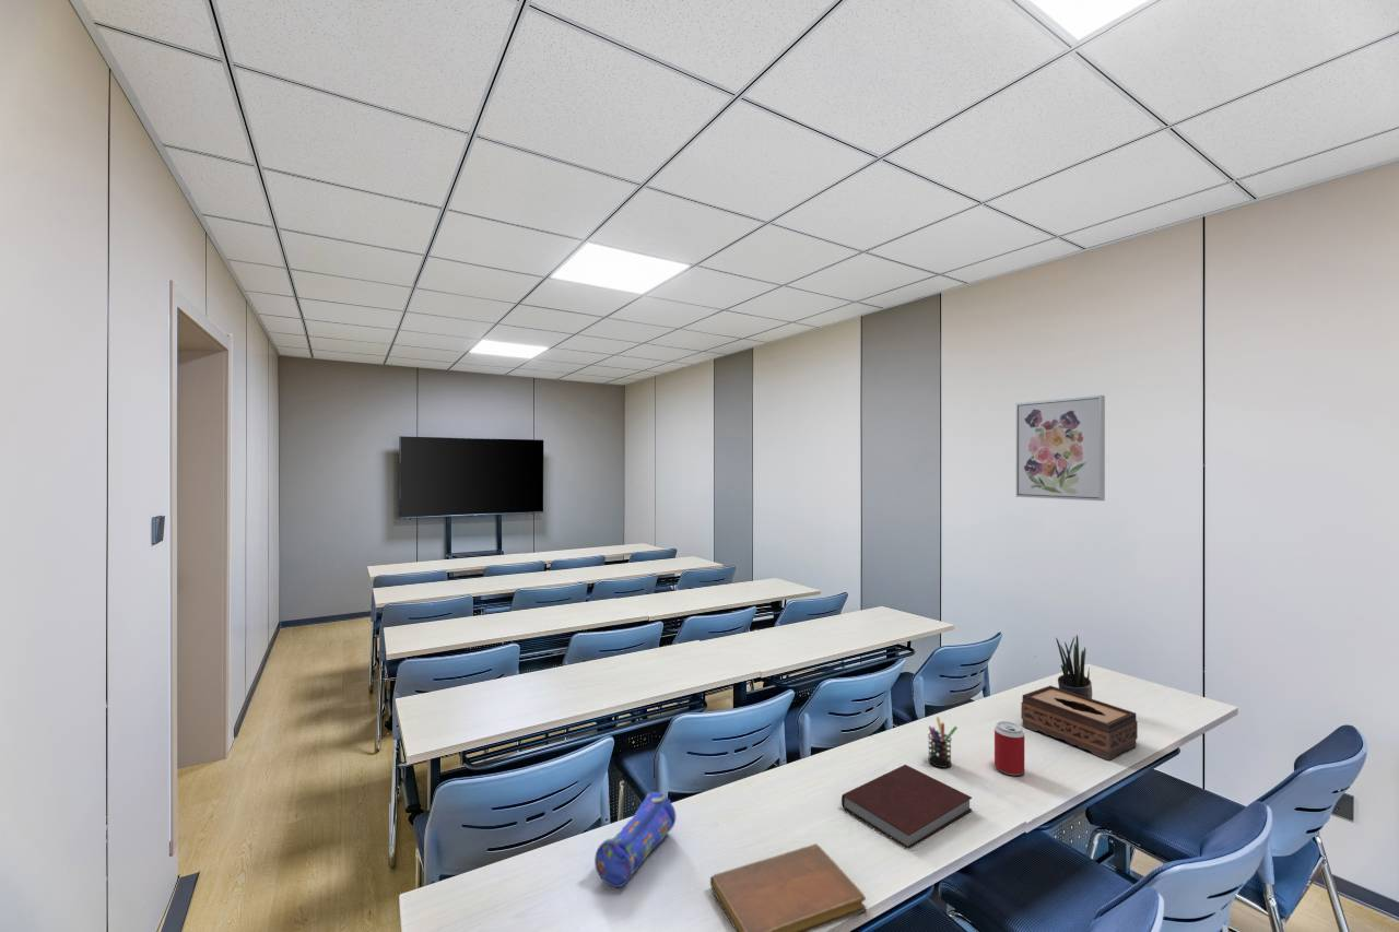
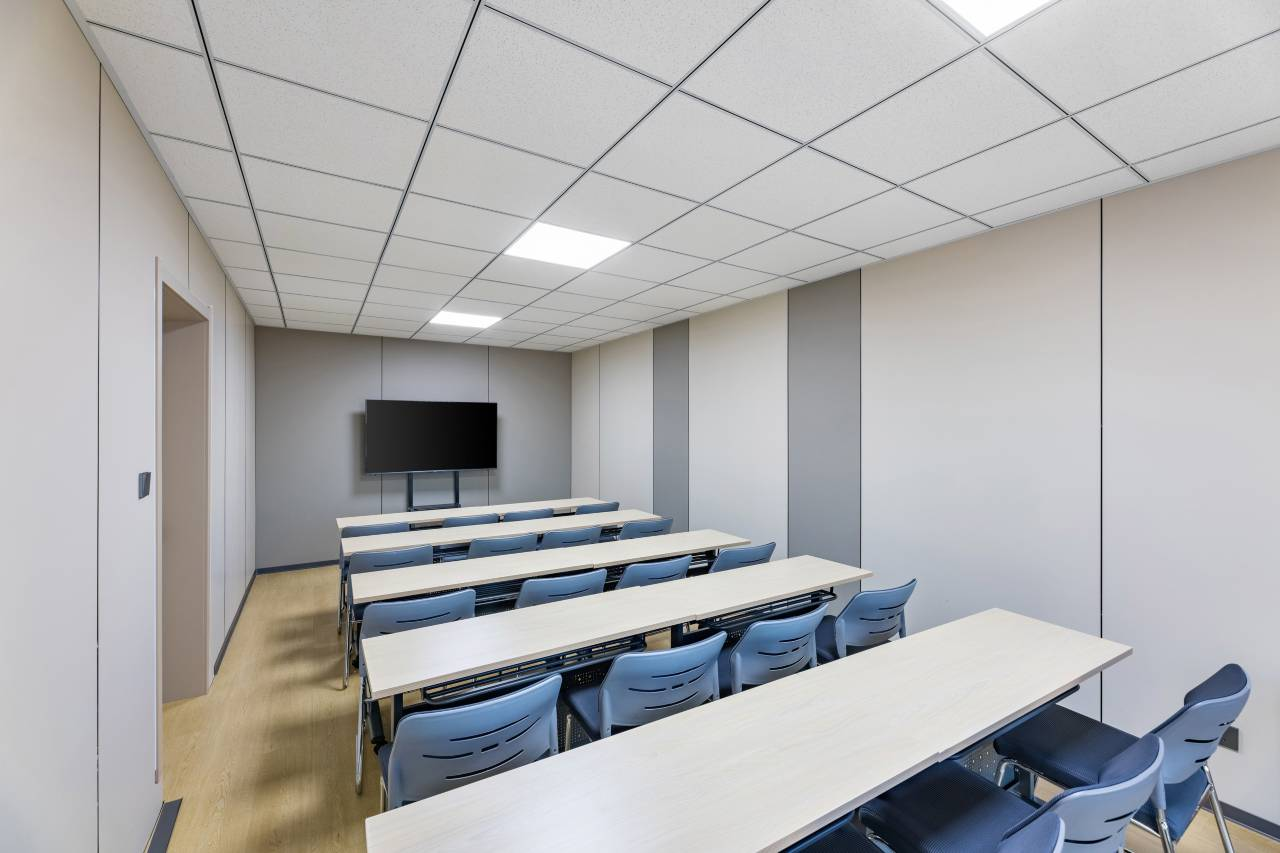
- notebook [840,764,973,850]
- pen holder [927,716,959,769]
- beverage can [994,720,1025,777]
- wall art [1015,394,1106,502]
- potted plant [1055,634,1093,699]
- pencil case [593,789,677,888]
- tissue box [1020,685,1139,762]
- notebook [709,842,868,932]
